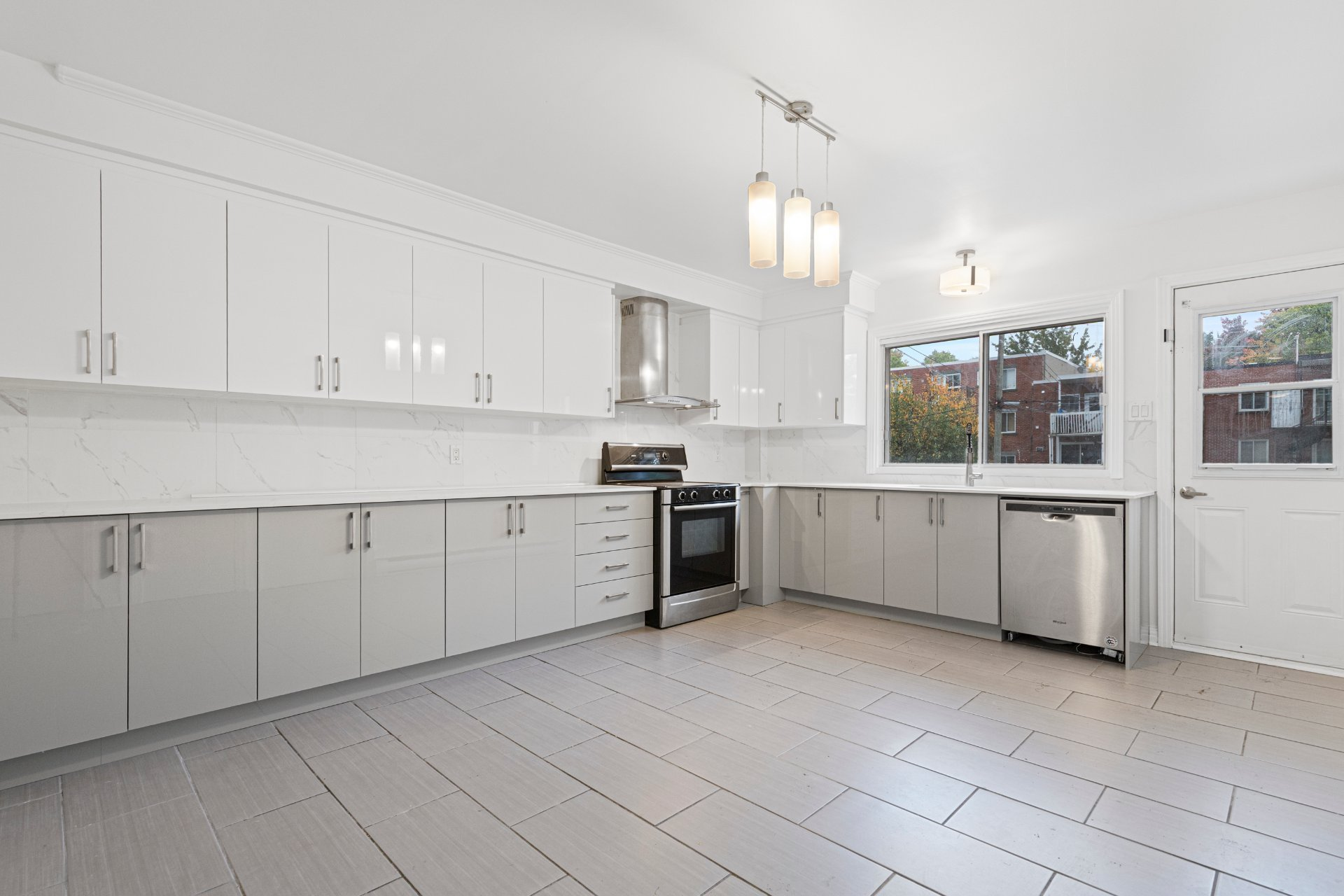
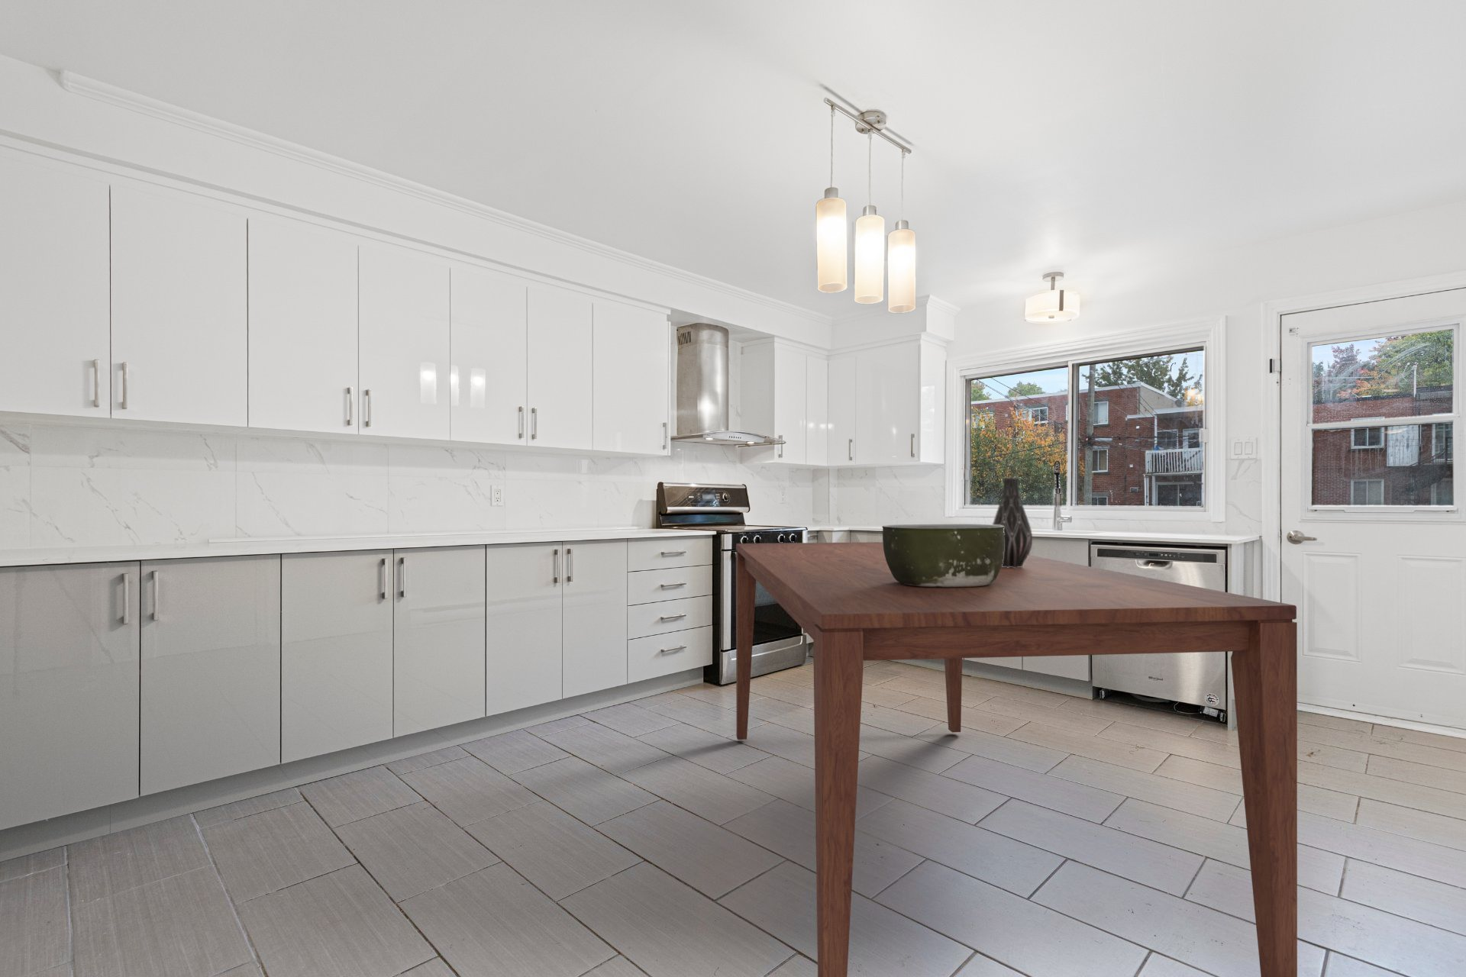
+ dining table [735,541,1298,977]
+ vase [992,477,1033,568]
+ bowl [881,523,1005,587]
